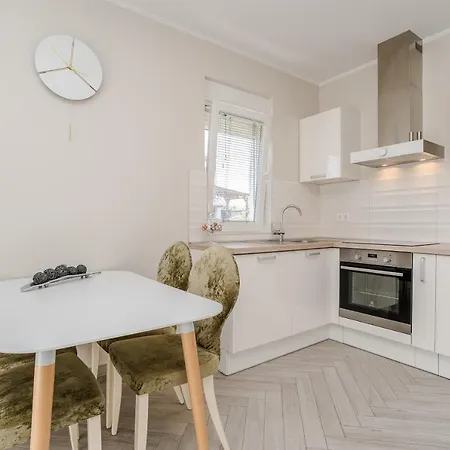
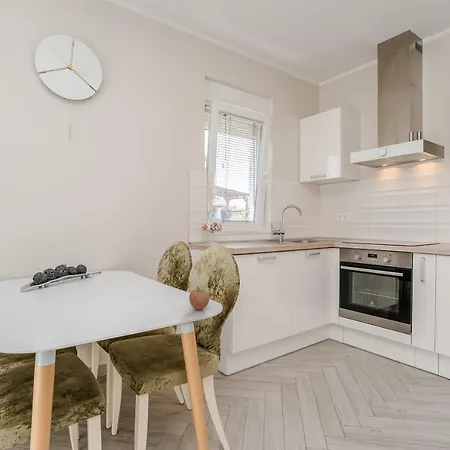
+ fruit [188,284,210,311]
